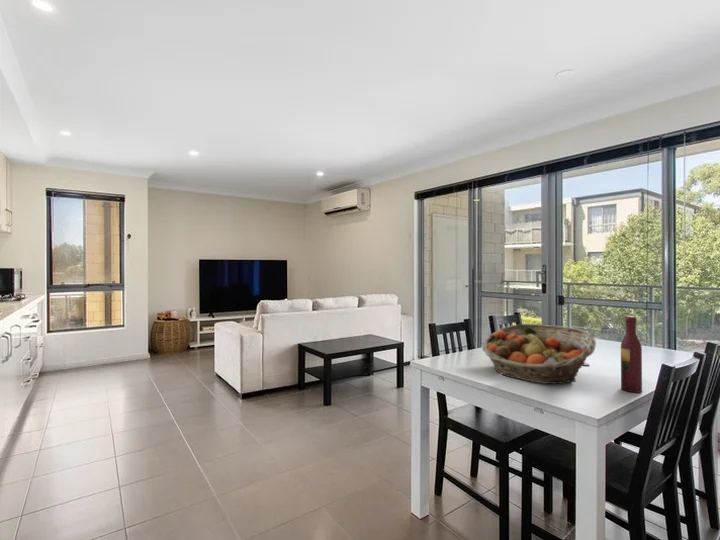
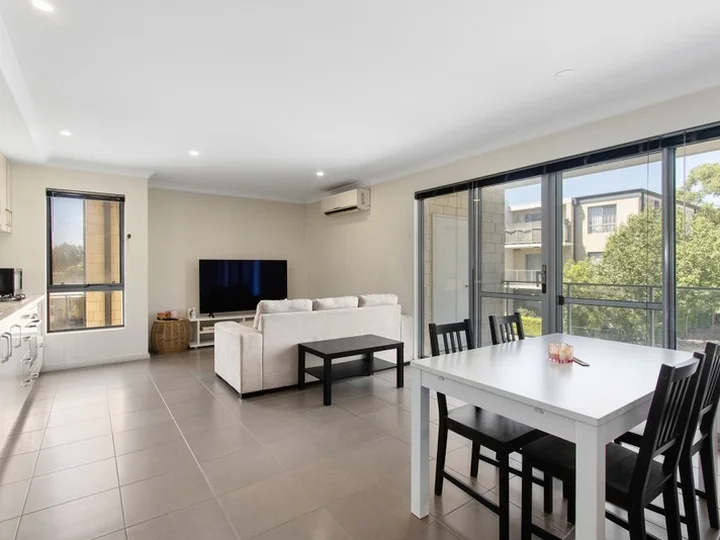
- wine bottle [620,315,643,394]
- fruit basket [481,323,597,385]
